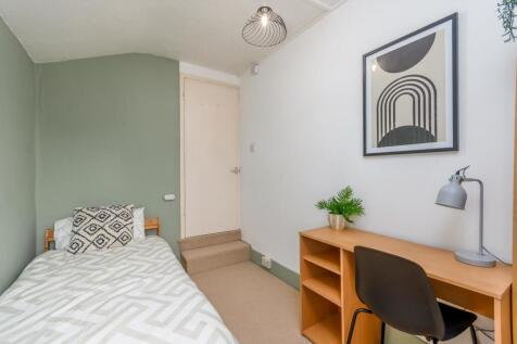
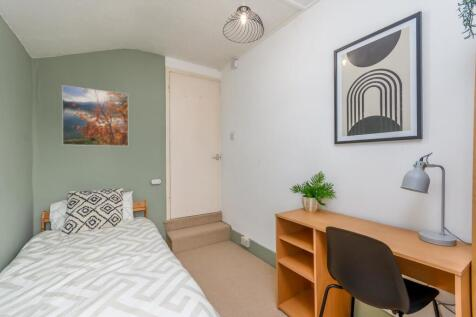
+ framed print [61,84,129,147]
